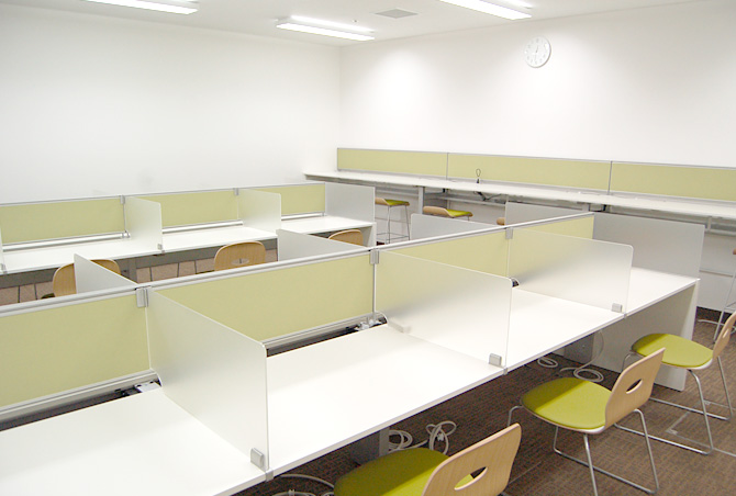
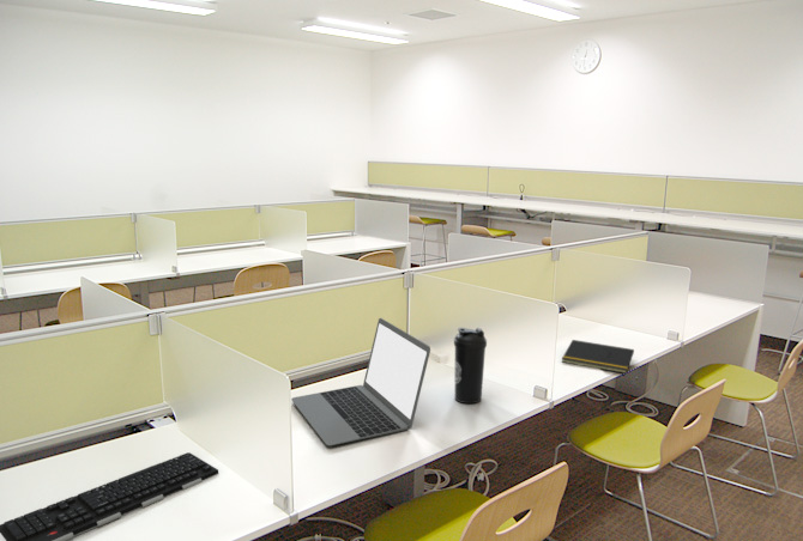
+ water bottle [453,327,488,405]
+ keyboard [0,451,219,541]
+ notepad [561,339,635,375]
+ laptop [290,317,431,446]
